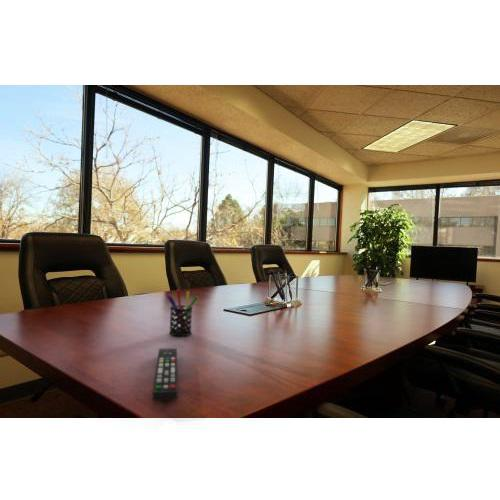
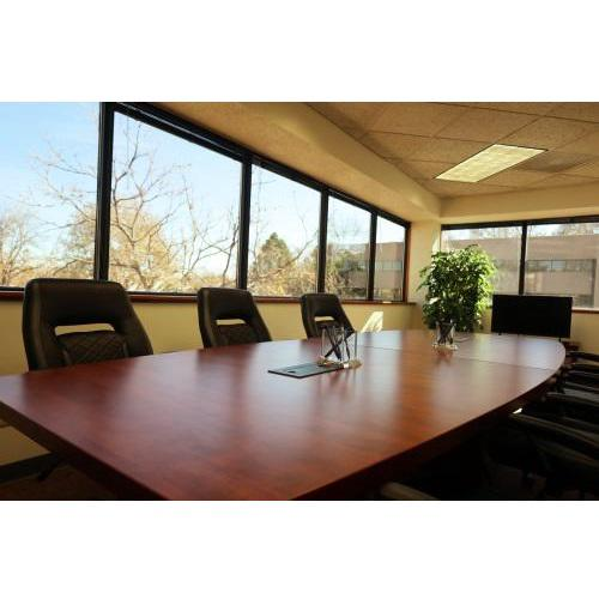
- remote control [152,347,179,401]
- pen holder [165,289,199,337]
